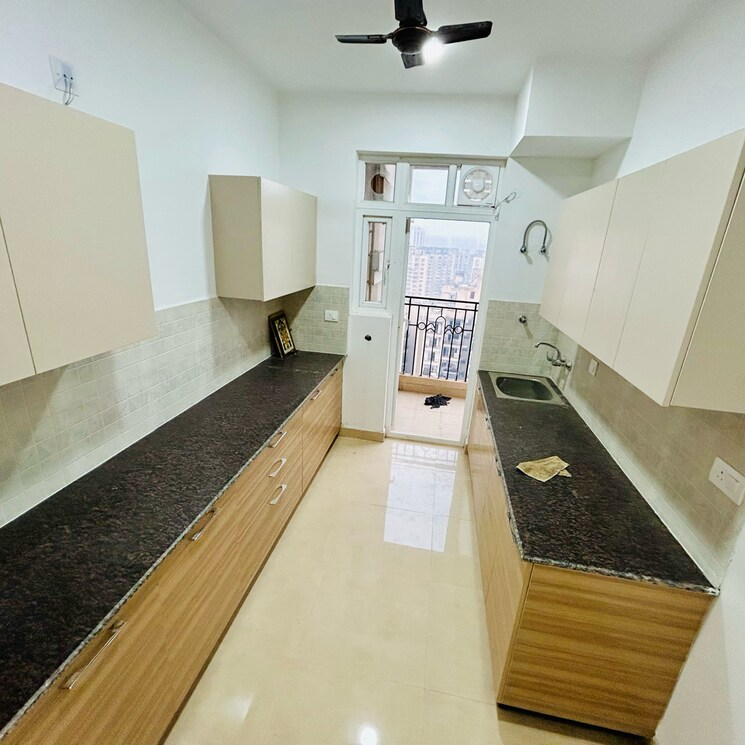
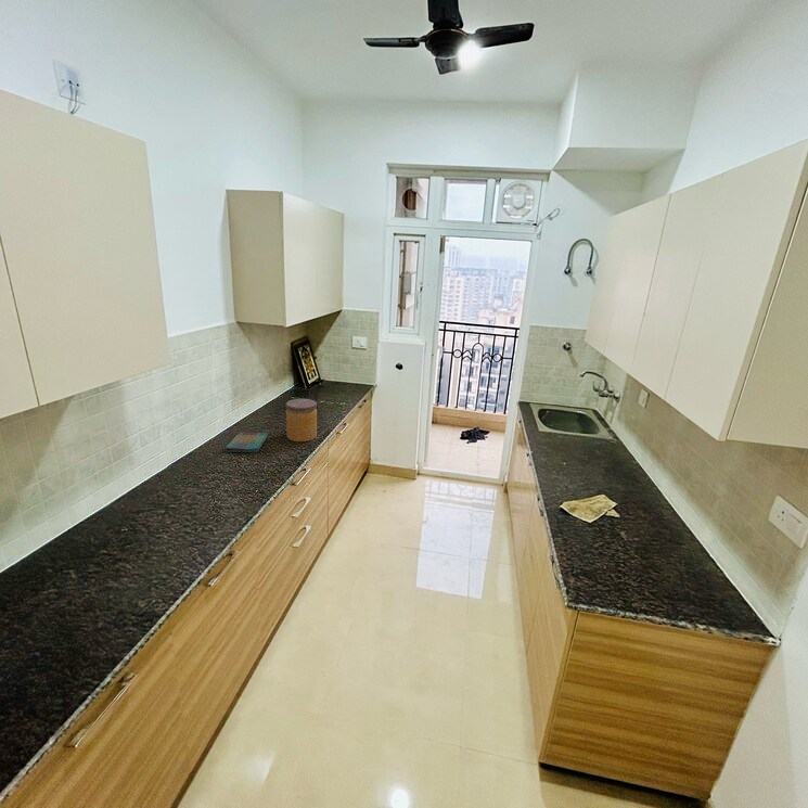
+ dish towel [223,431,270,453]
+ jar [284,398,318,443]
